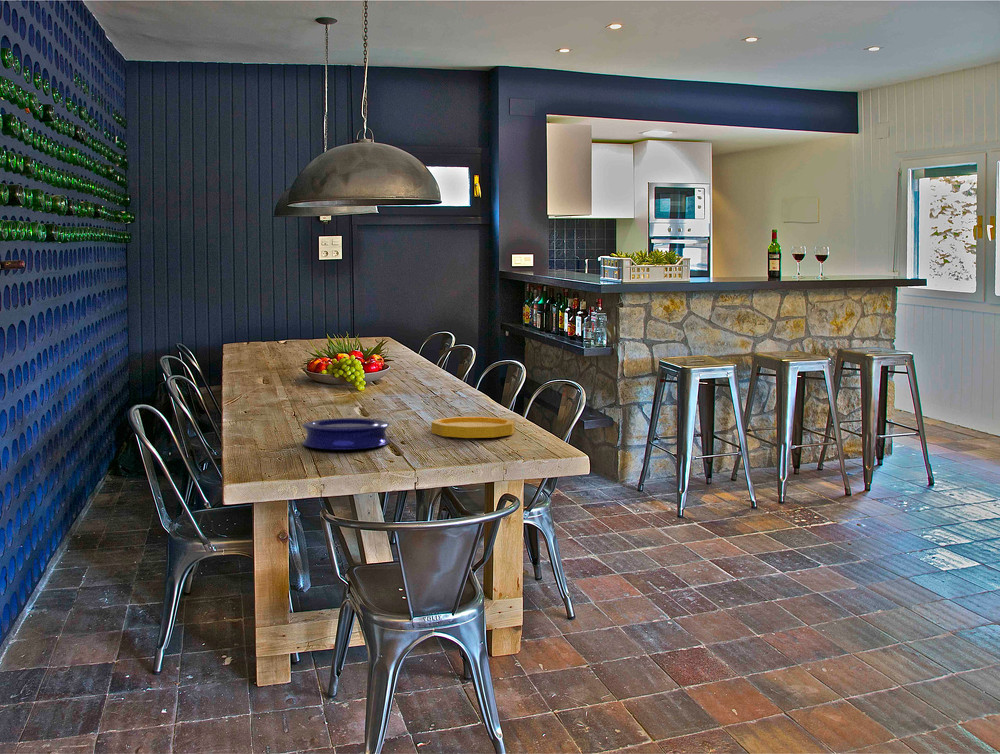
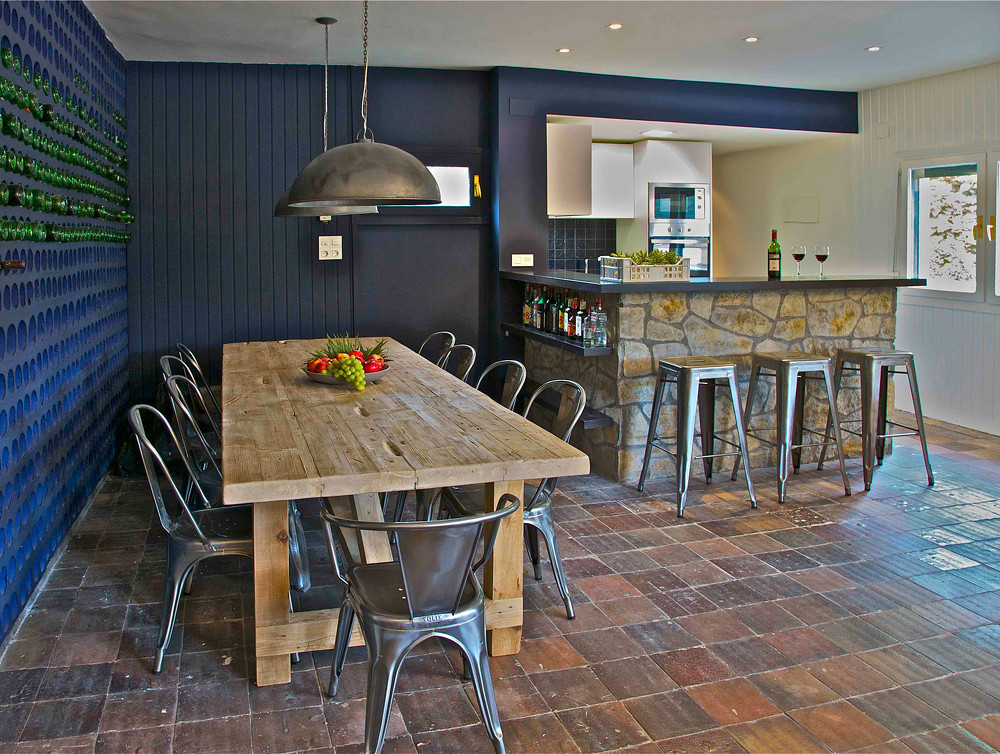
- plate [301,417,391,451]
- plate [430,415,516,439]
